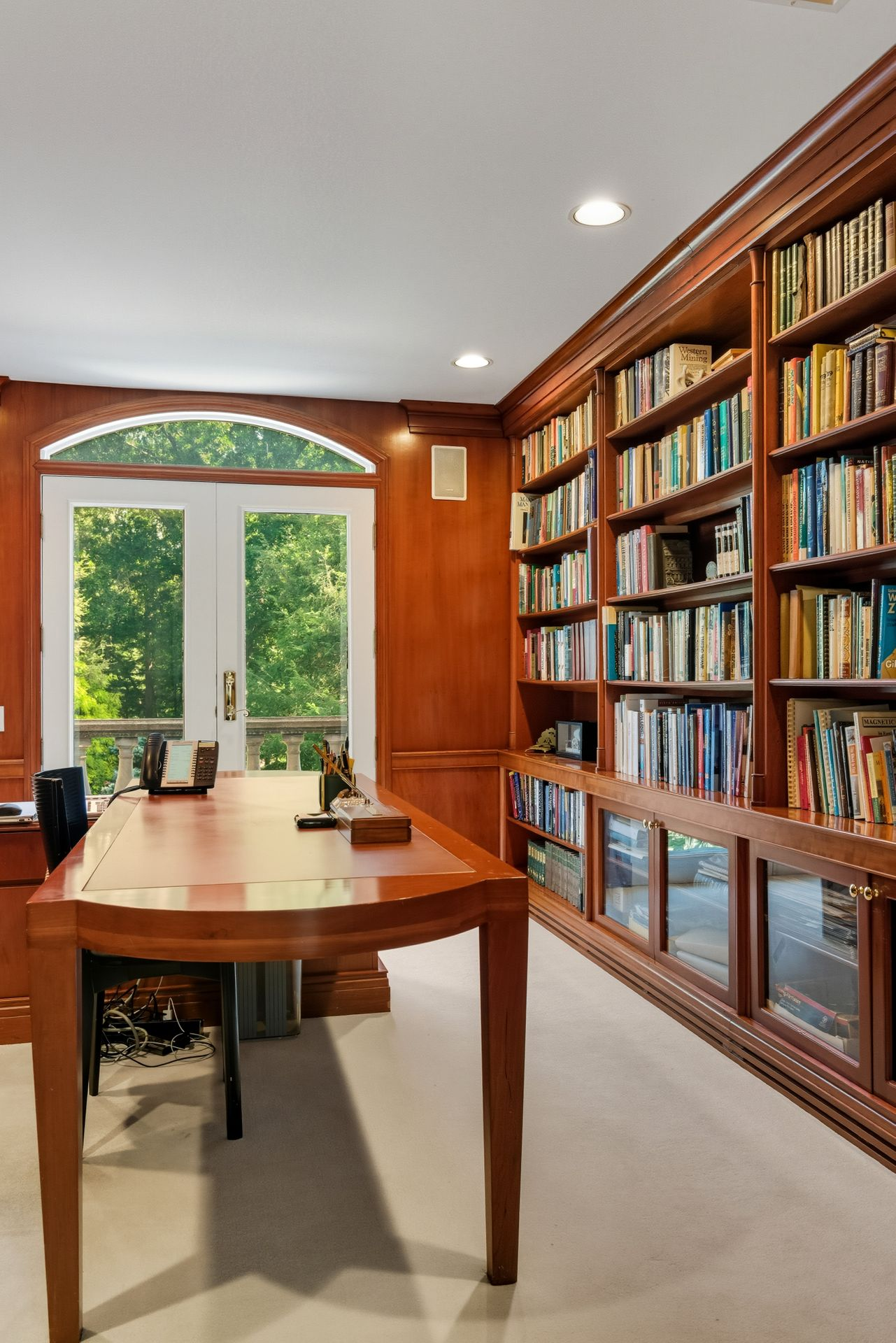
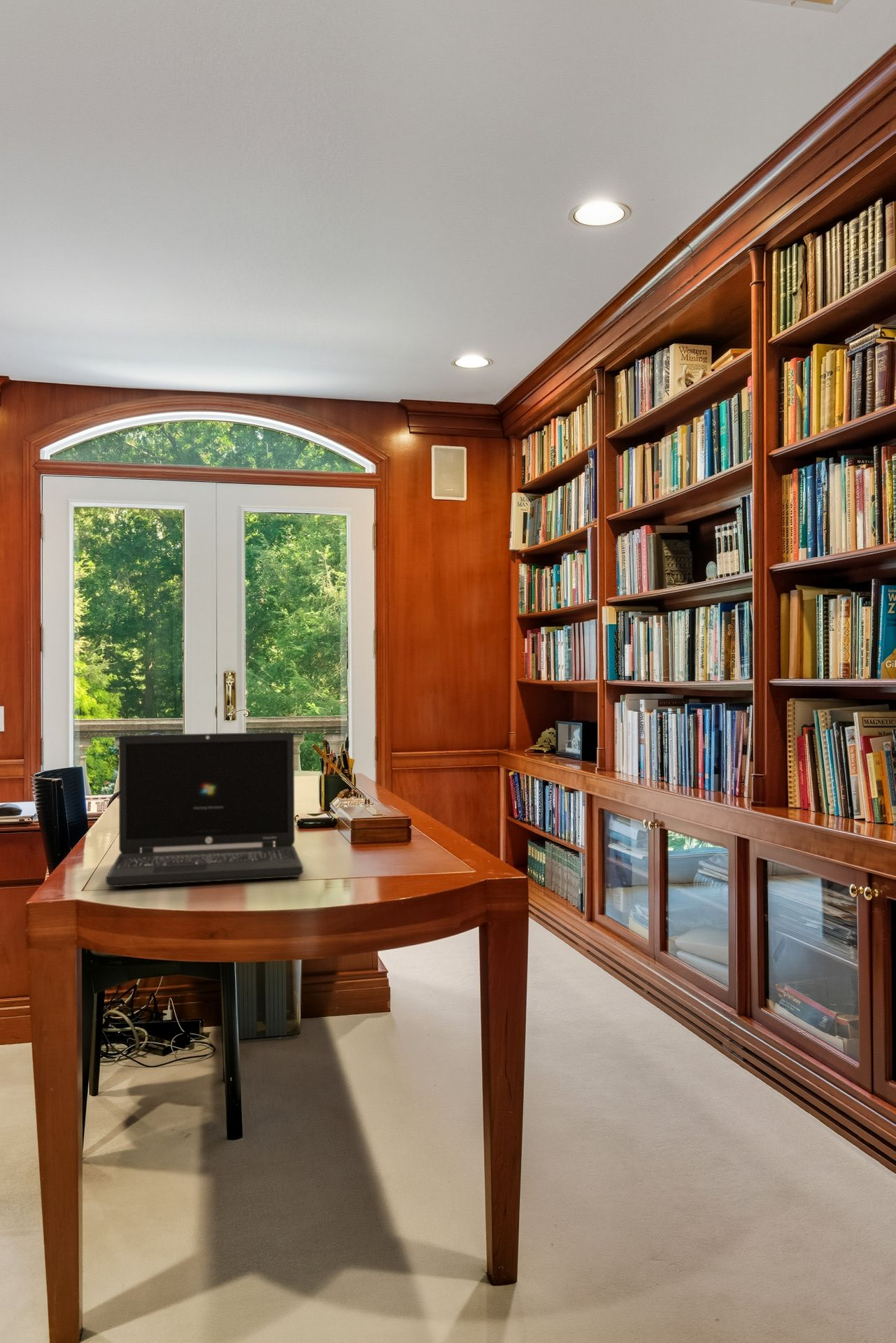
+ laptop [105,731,304,888]
